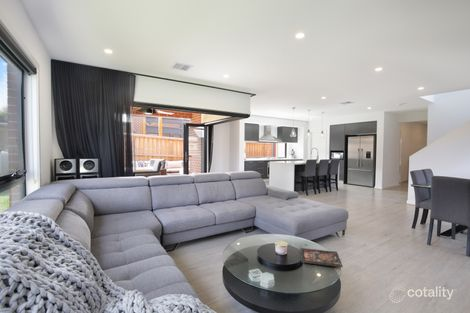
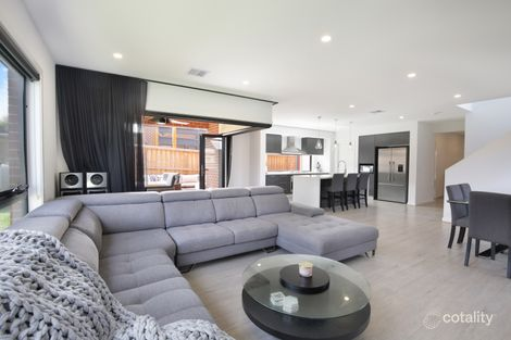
- board game [299,247,344,268]
